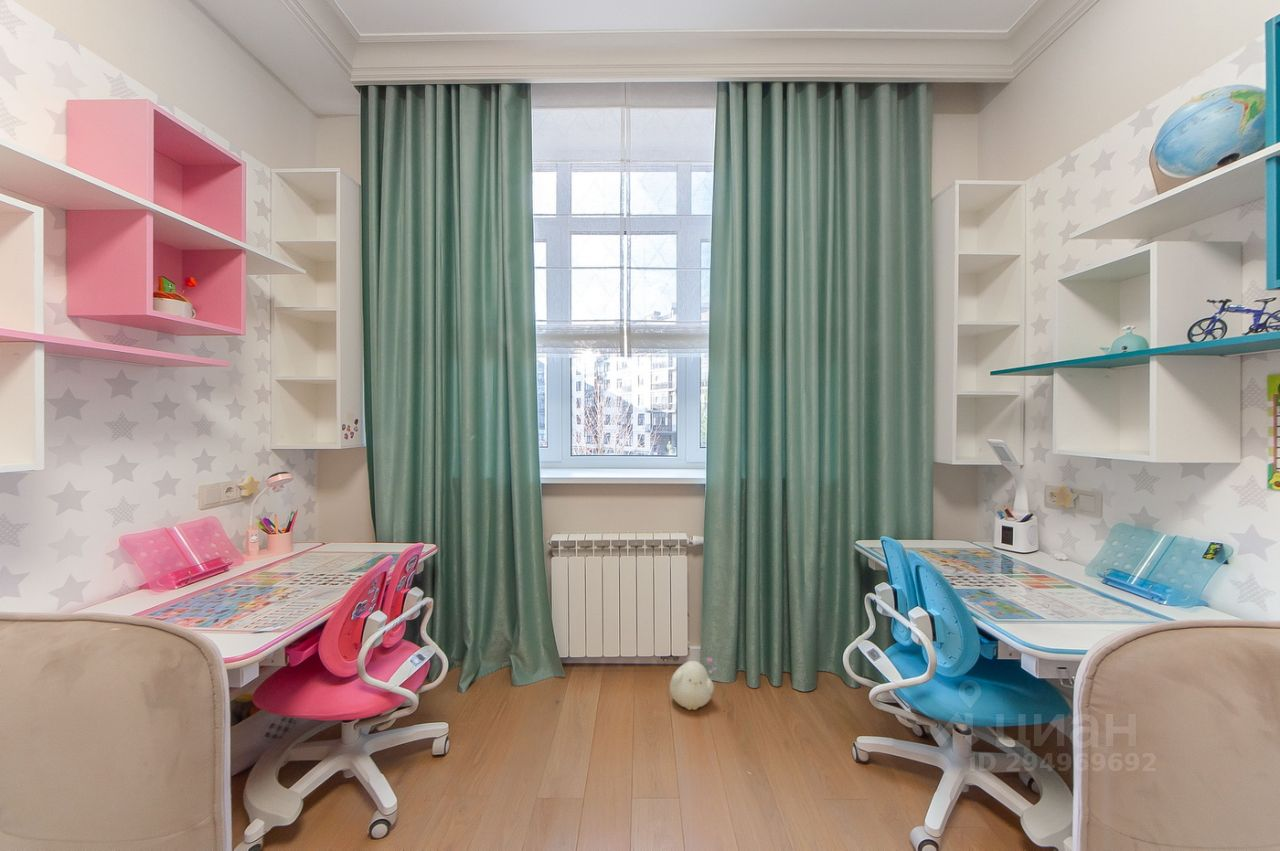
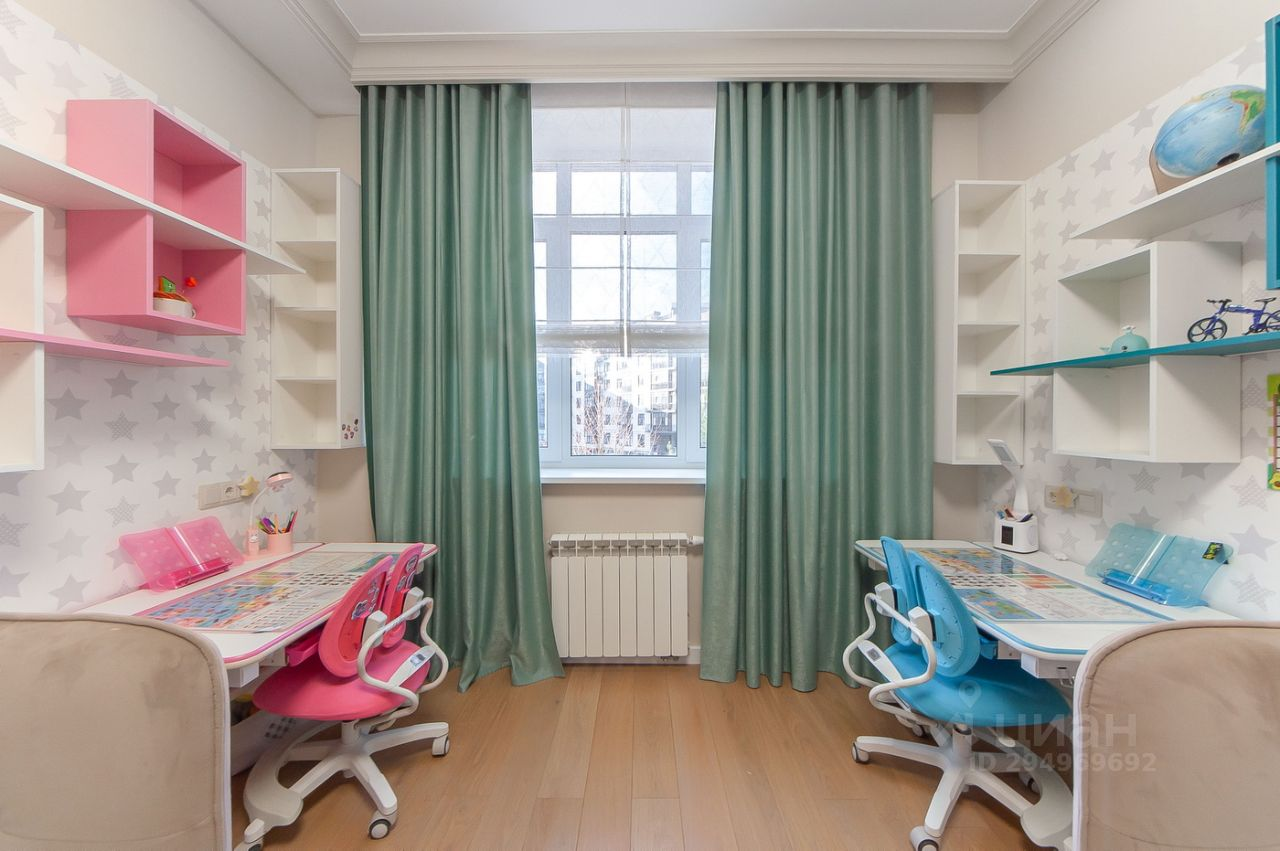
- plush toy [669,657,717,711]
